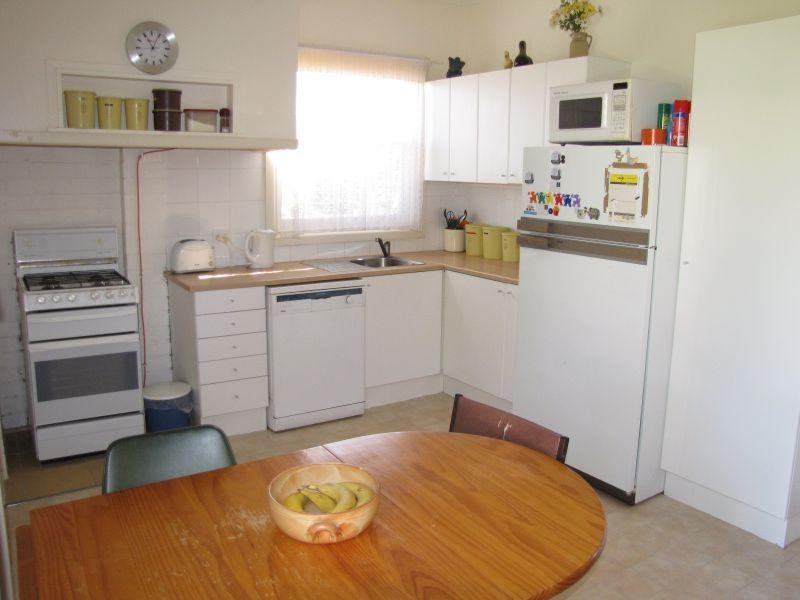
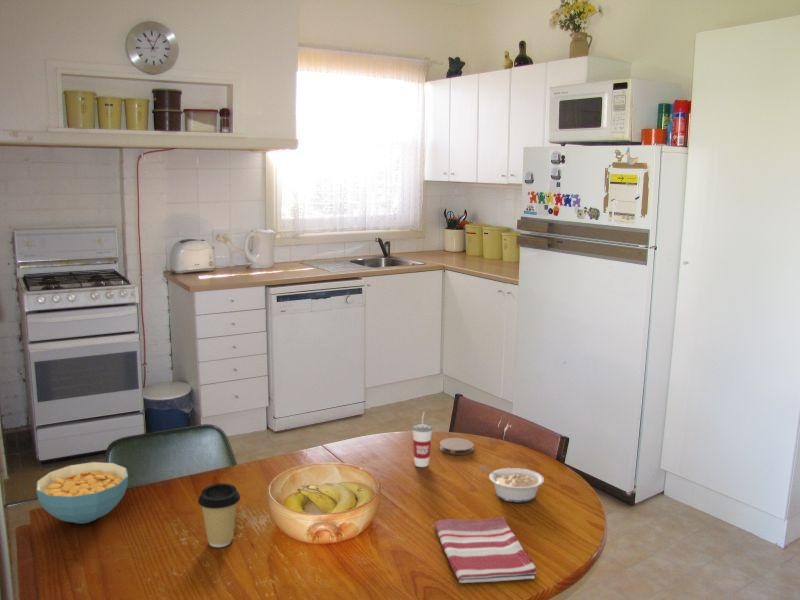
+ cup [411,411,433,468]
+ legume [480,465,545,503]
+ coffee cup [197,482,241,548]
+ dish towel [433,516,537,584]
+ coaster [439,437,475,456]
+ cereal bowl [35,461,129,524]
